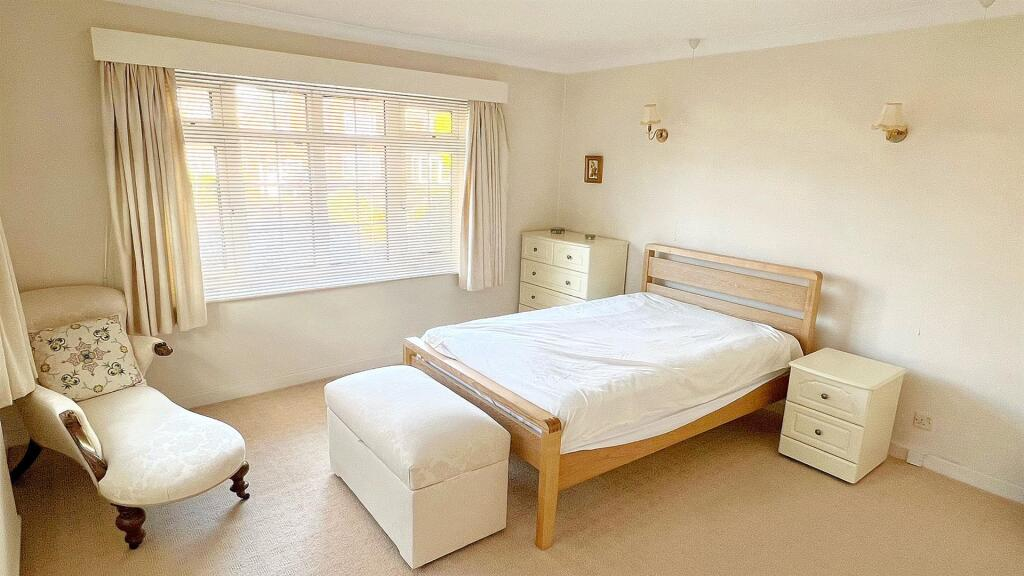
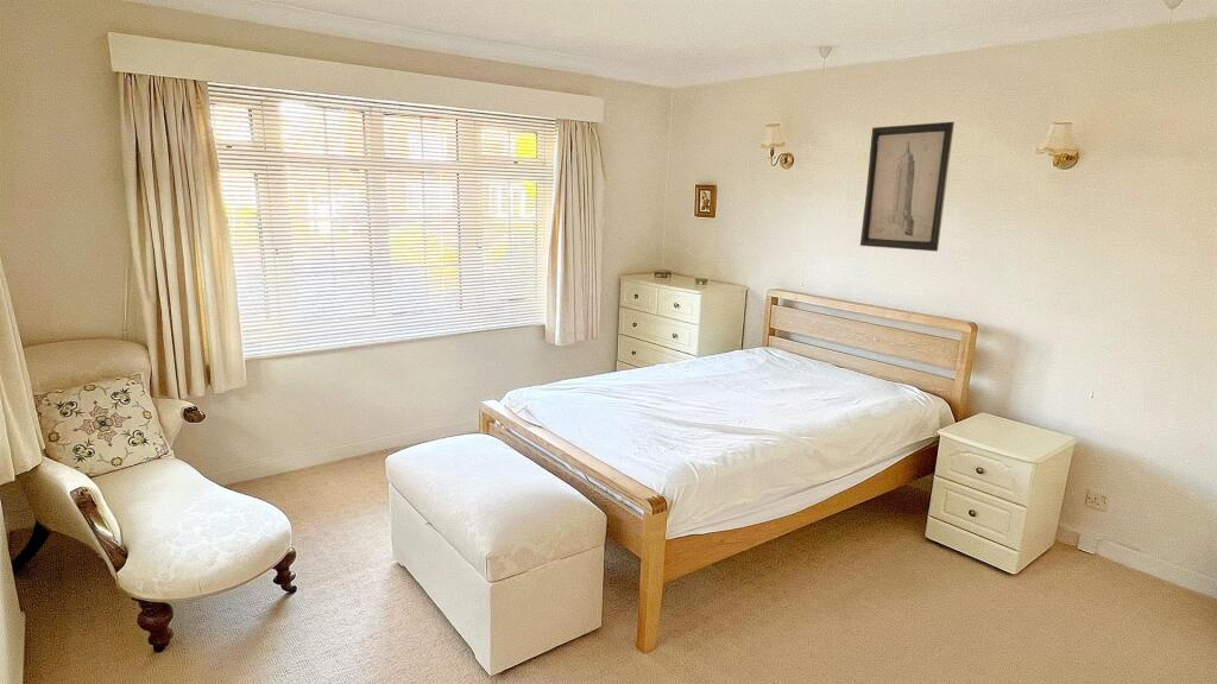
+ wall art [859,121,956,253]
